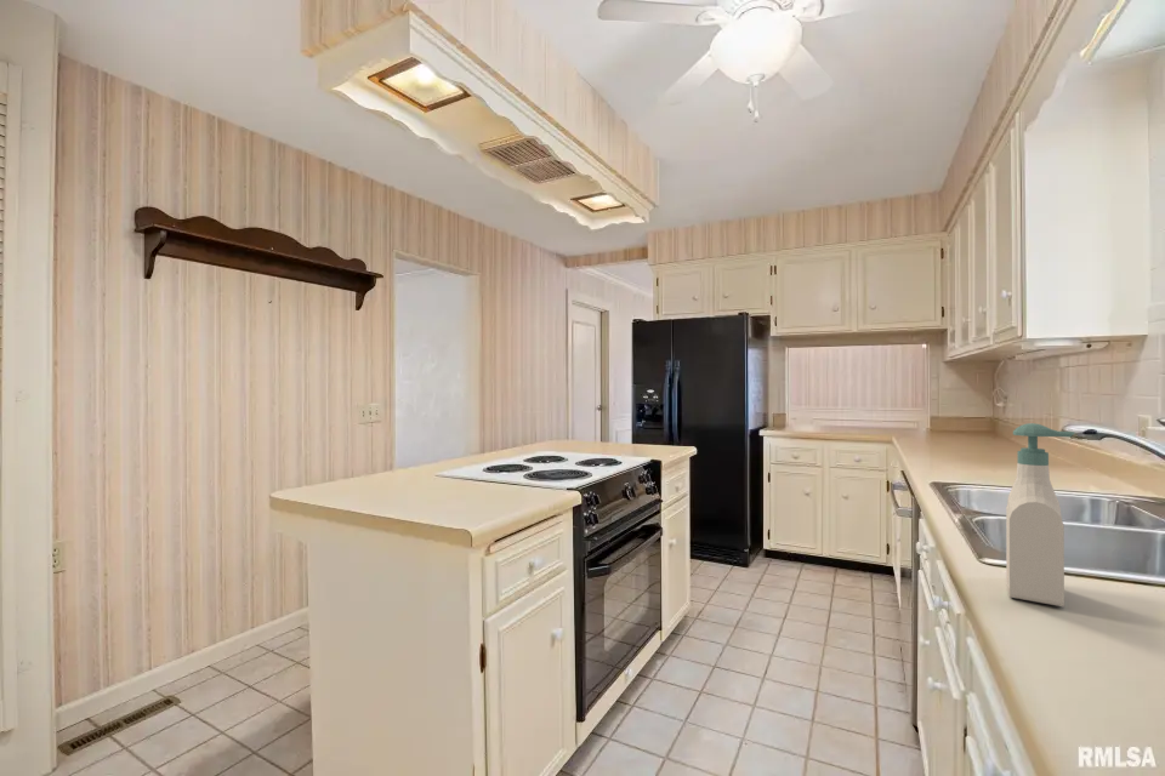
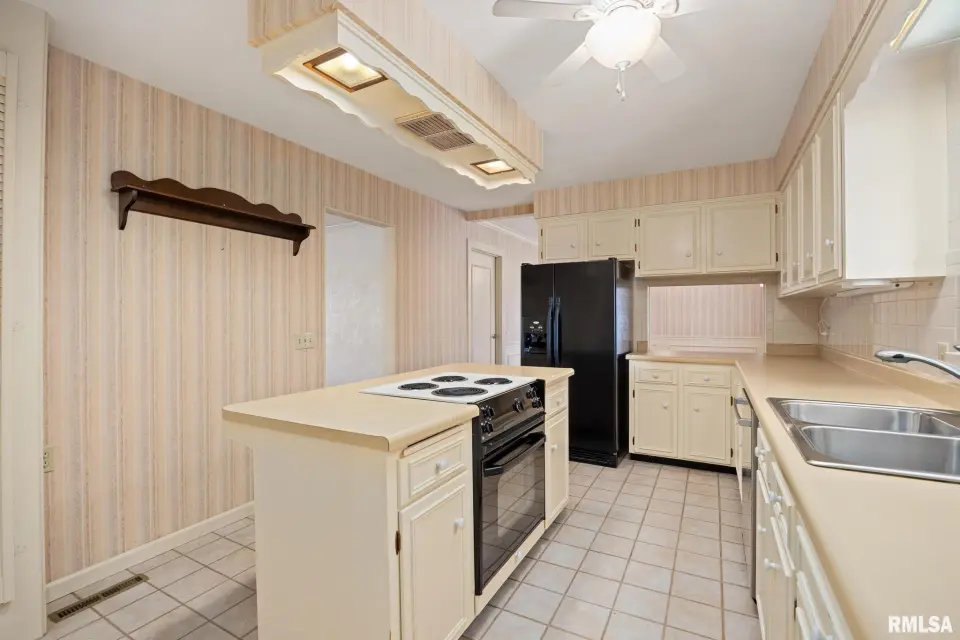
- soap bottle [1005,422,1075,607]
